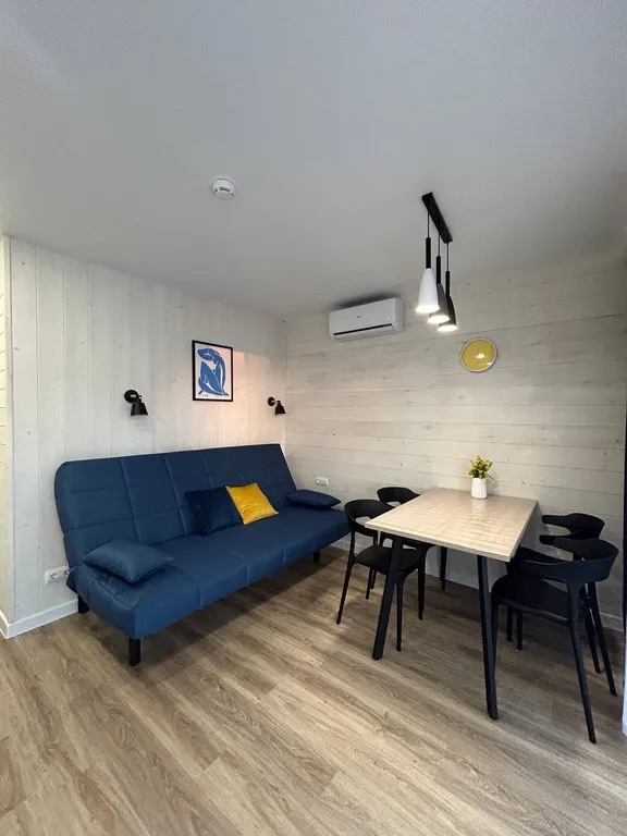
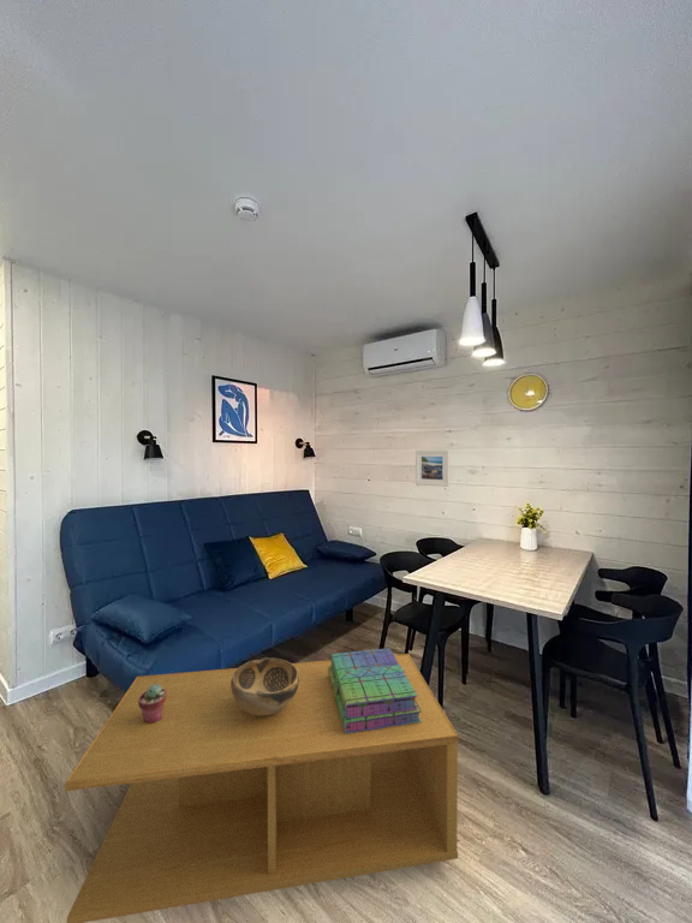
+ coffee table [64,653,460,923]
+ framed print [414,448,451,488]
+ potted succulent [138,684,167,723]
+ decorative bowl [231,657,299,715]
+ stack of books [328,647,422,733]
